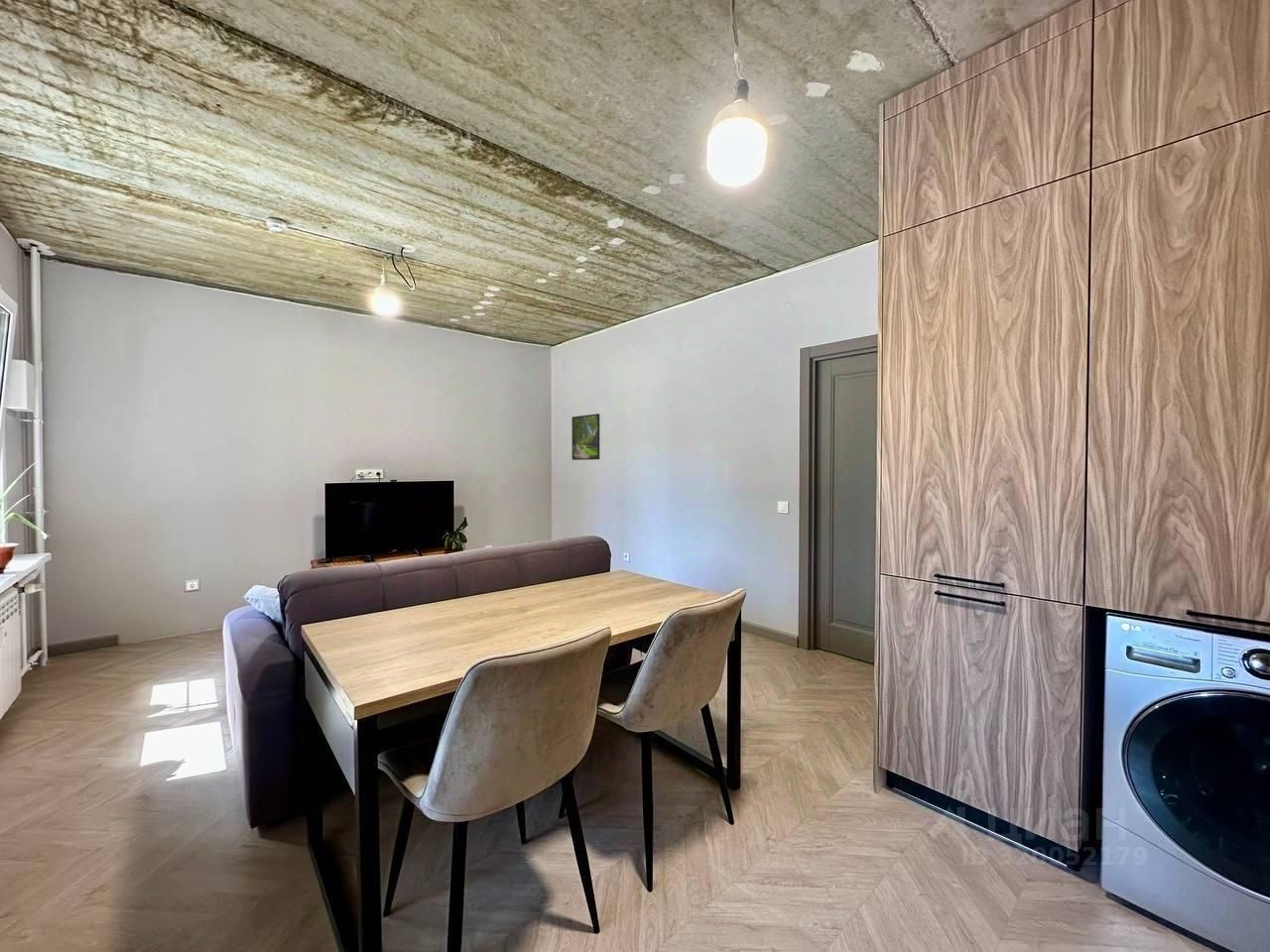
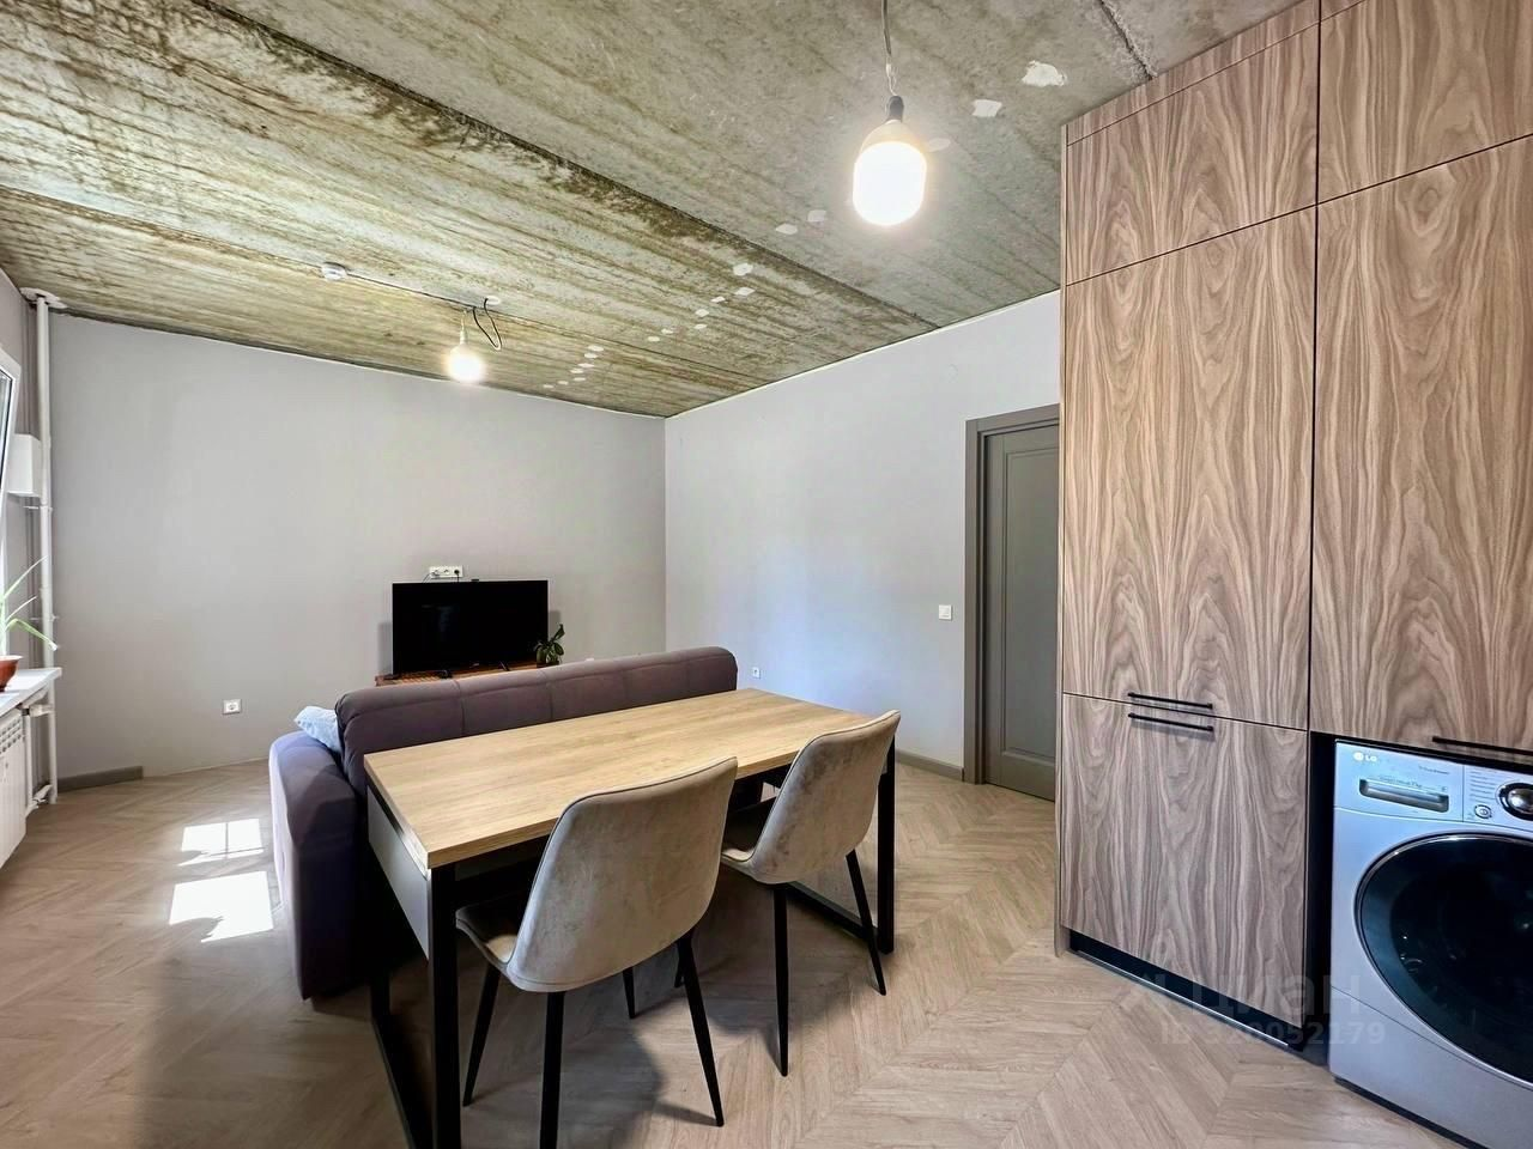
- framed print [571,413,600,461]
